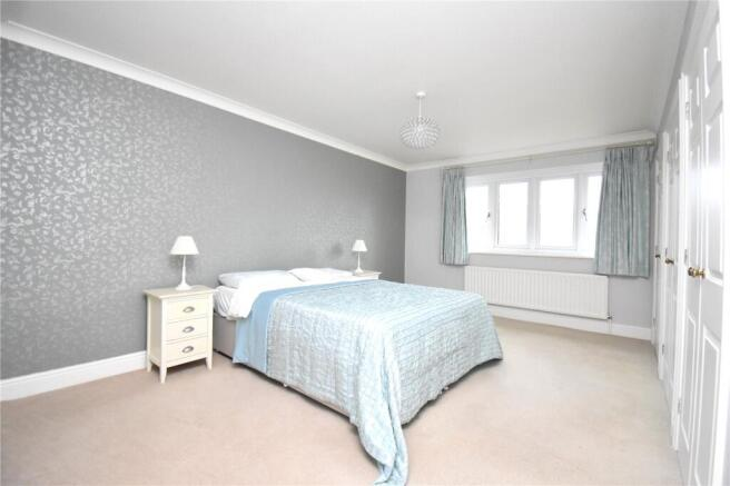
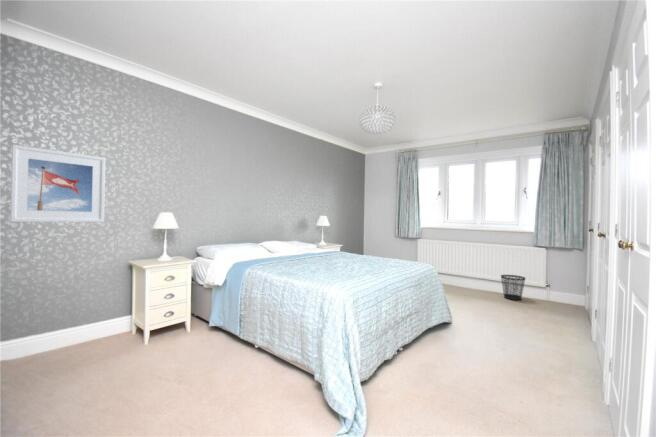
+ wastebasket [500,274,526,301]
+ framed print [9,144,106,223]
